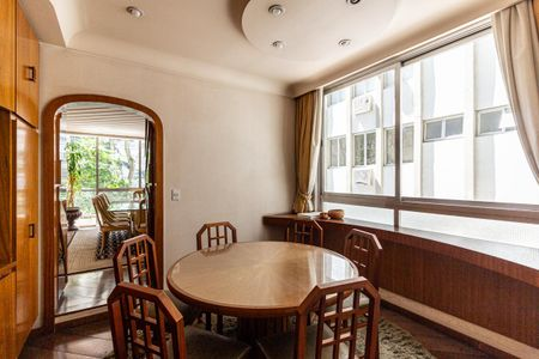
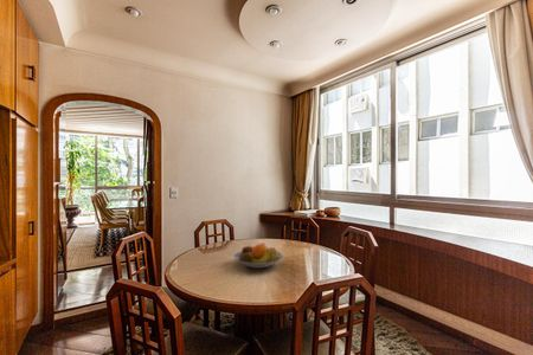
+ fruit bowl [232,241,285,270]
